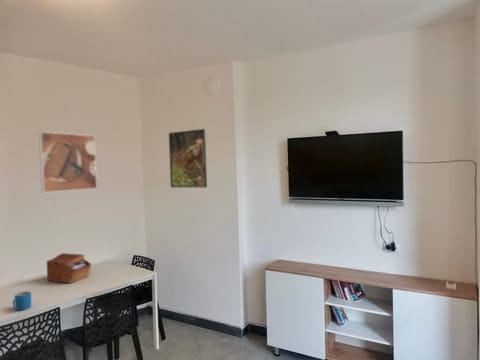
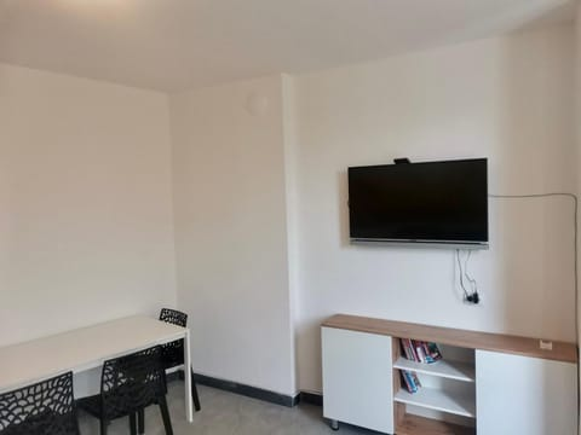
- sewing box [46,252,92,284]
- mug [12,290,32,311]
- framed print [38,131,98,193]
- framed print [168,128,208,188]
